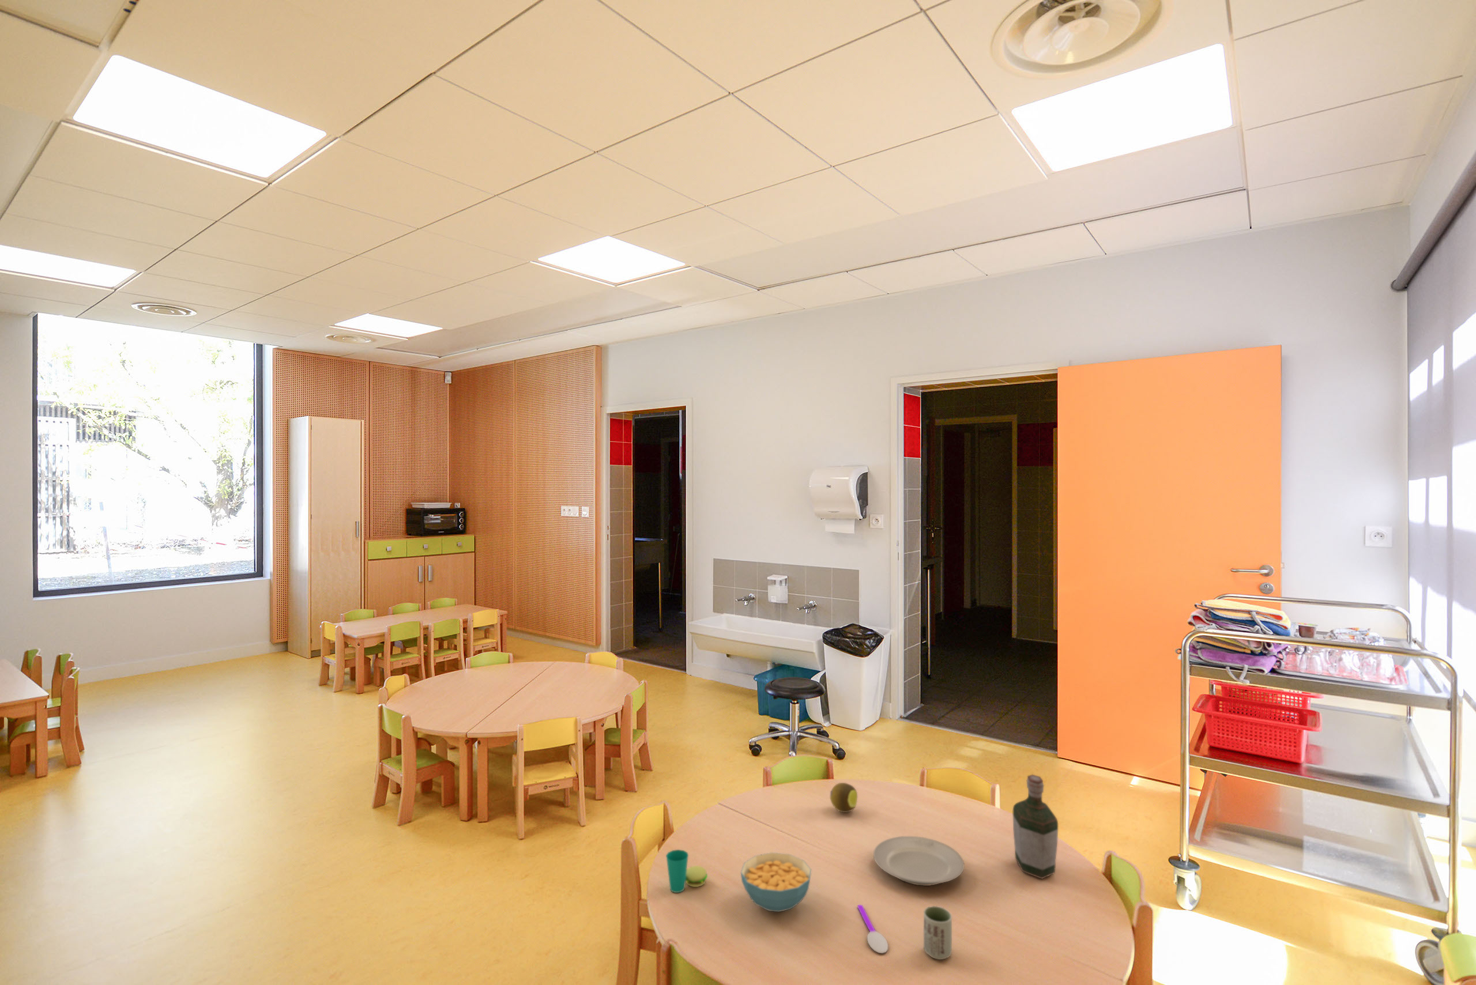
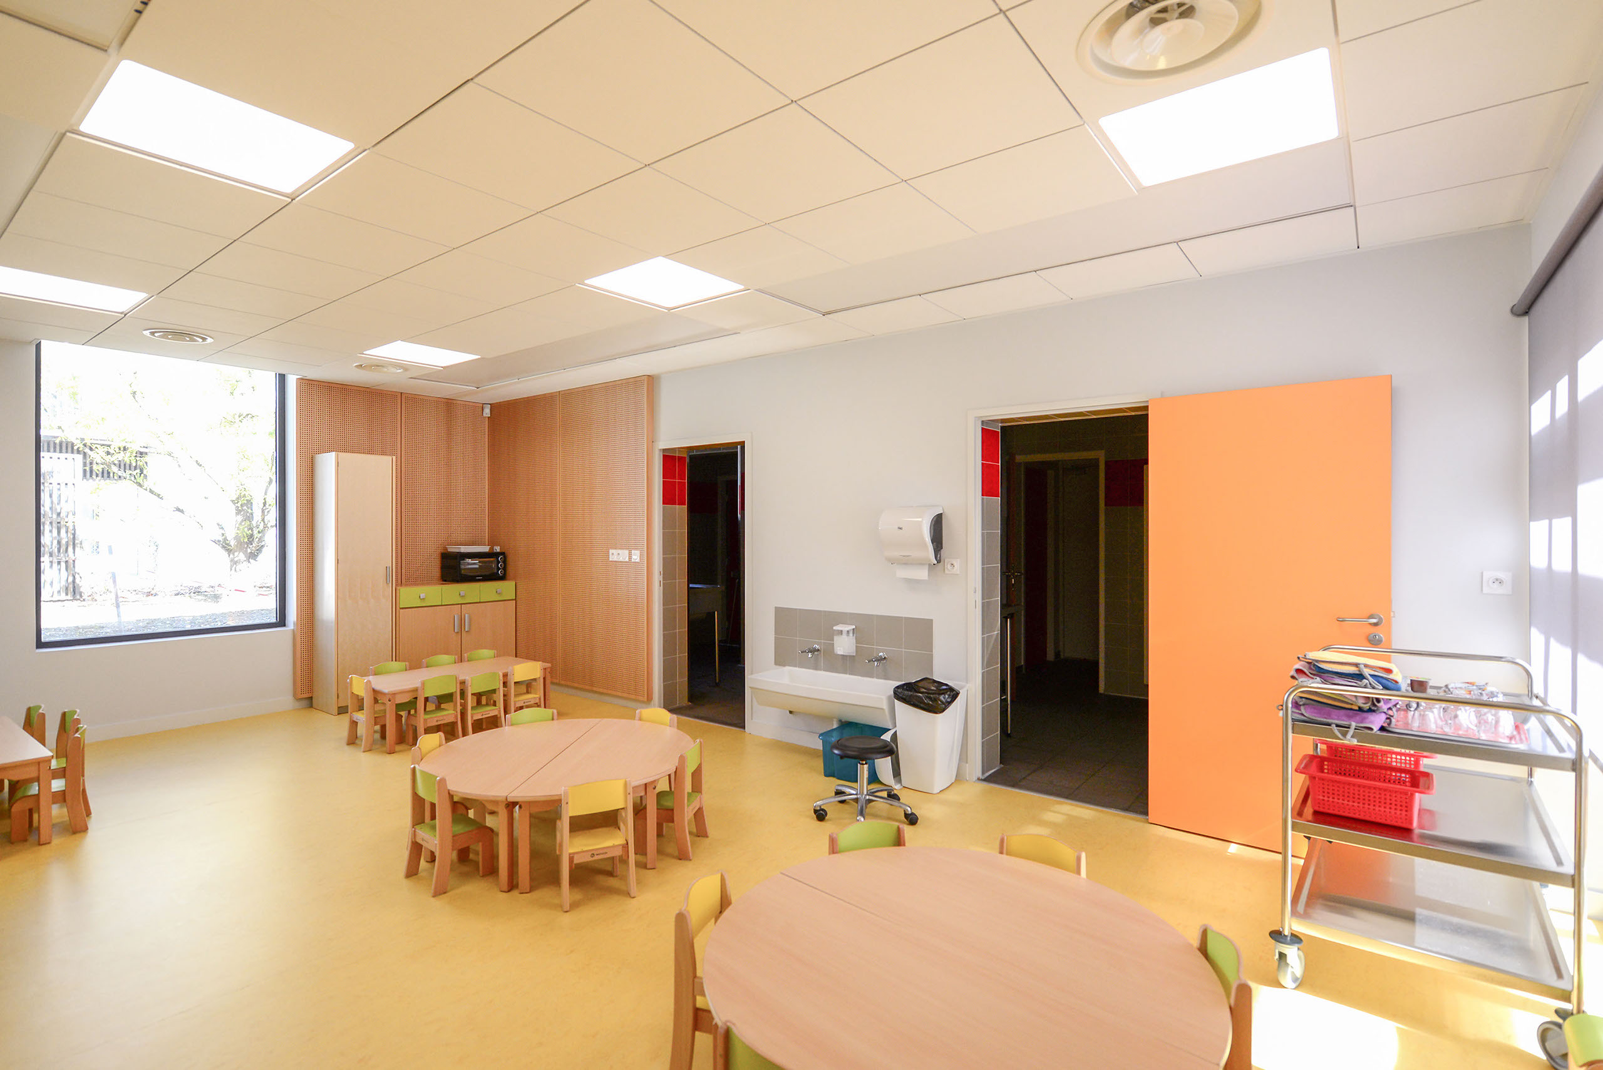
- cup [923,906,952,960]
- bottle [1013,774,1058,879]
- cereal bowl [740,852,812,912]
- plate [873,835,966,886]
- cup [665,849,708,894]
- spoon [858,905,889,954]
- fruit [829,782,858,814]
